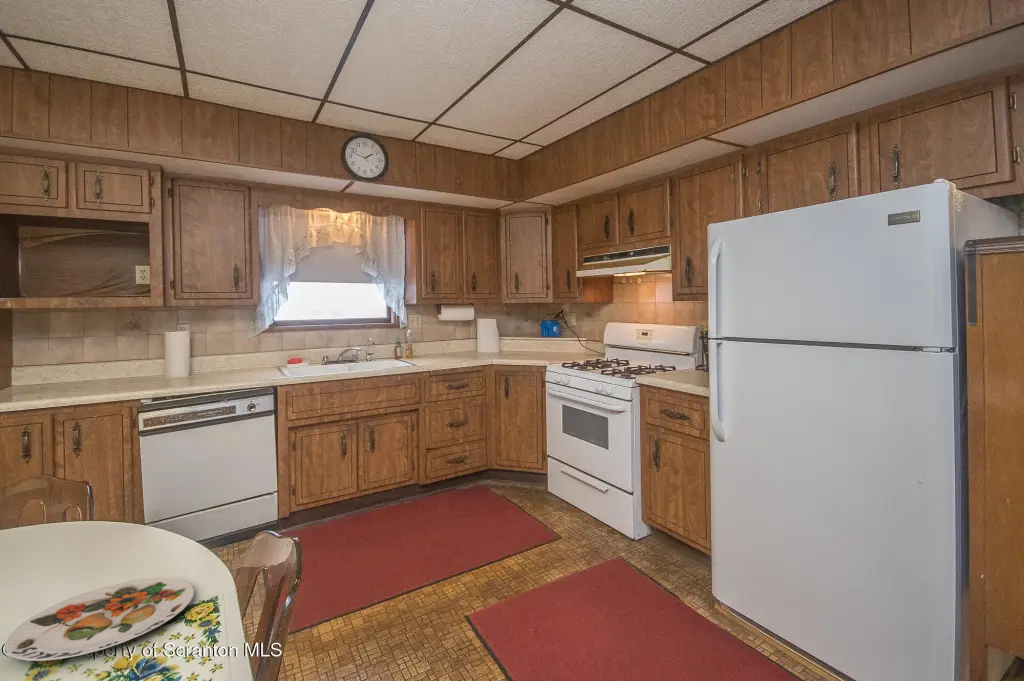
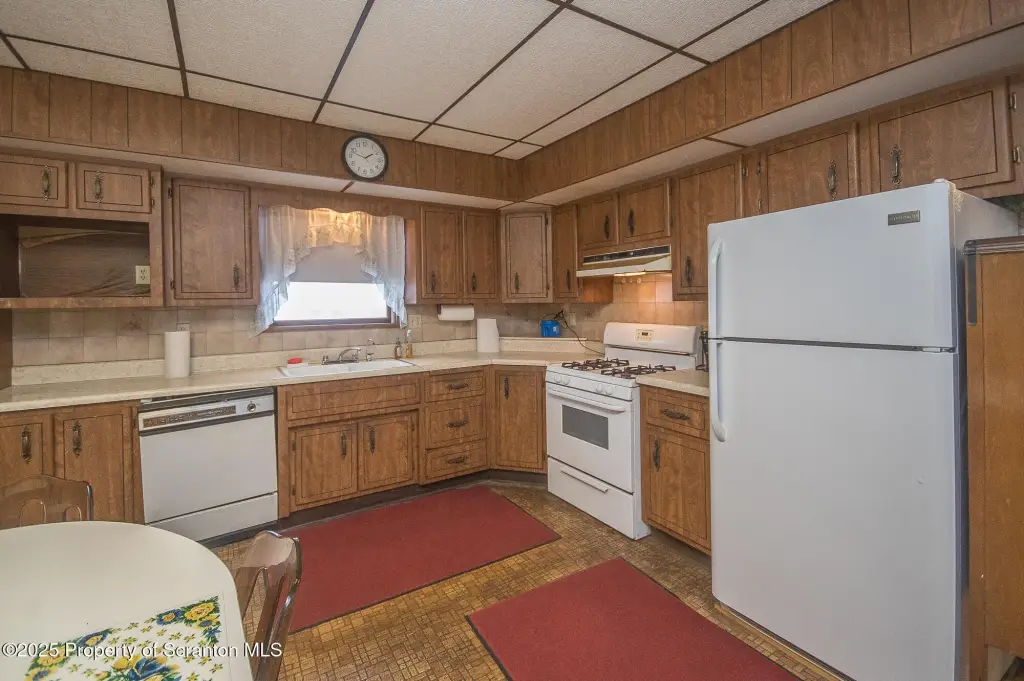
- plate [4,577,195,662]
